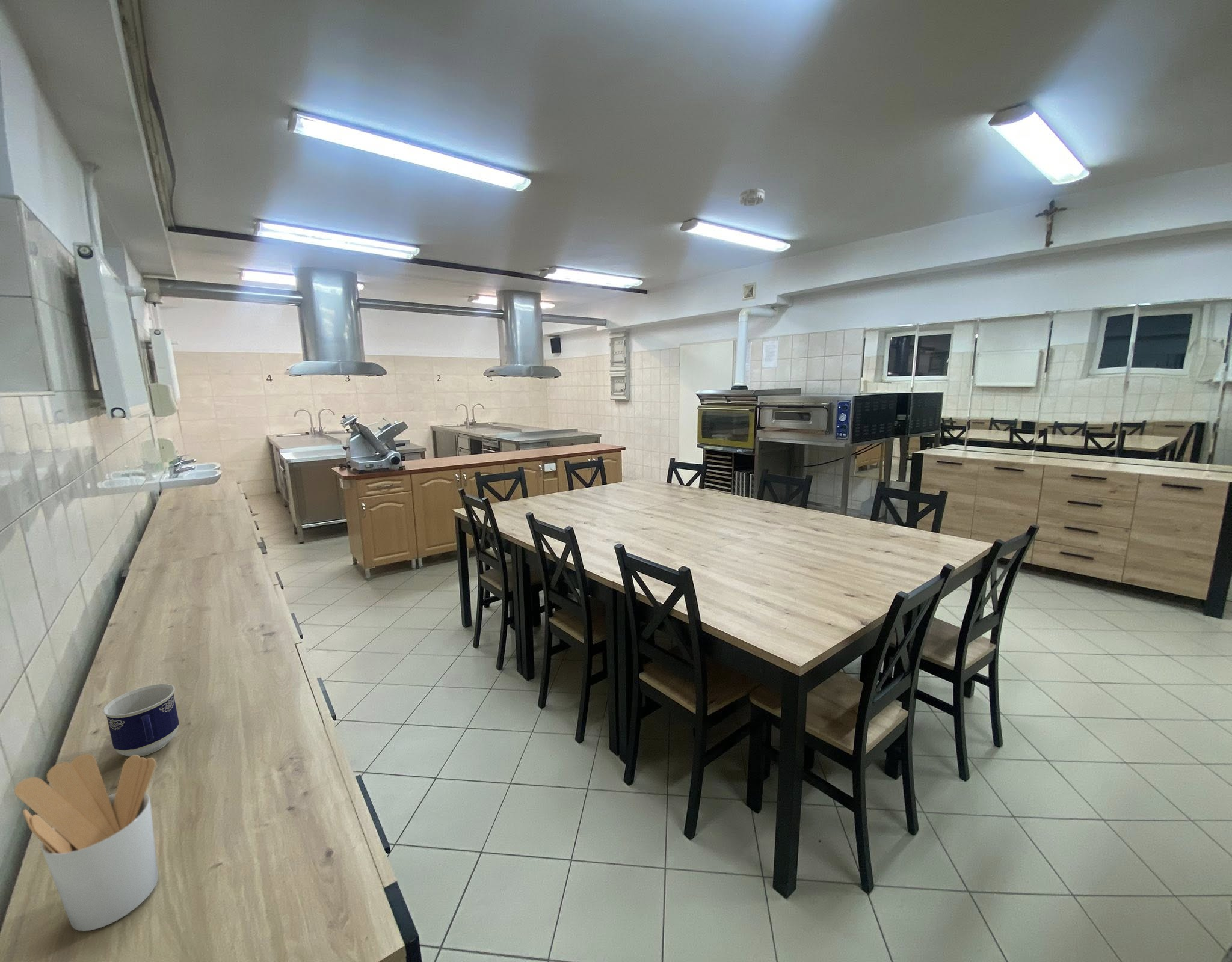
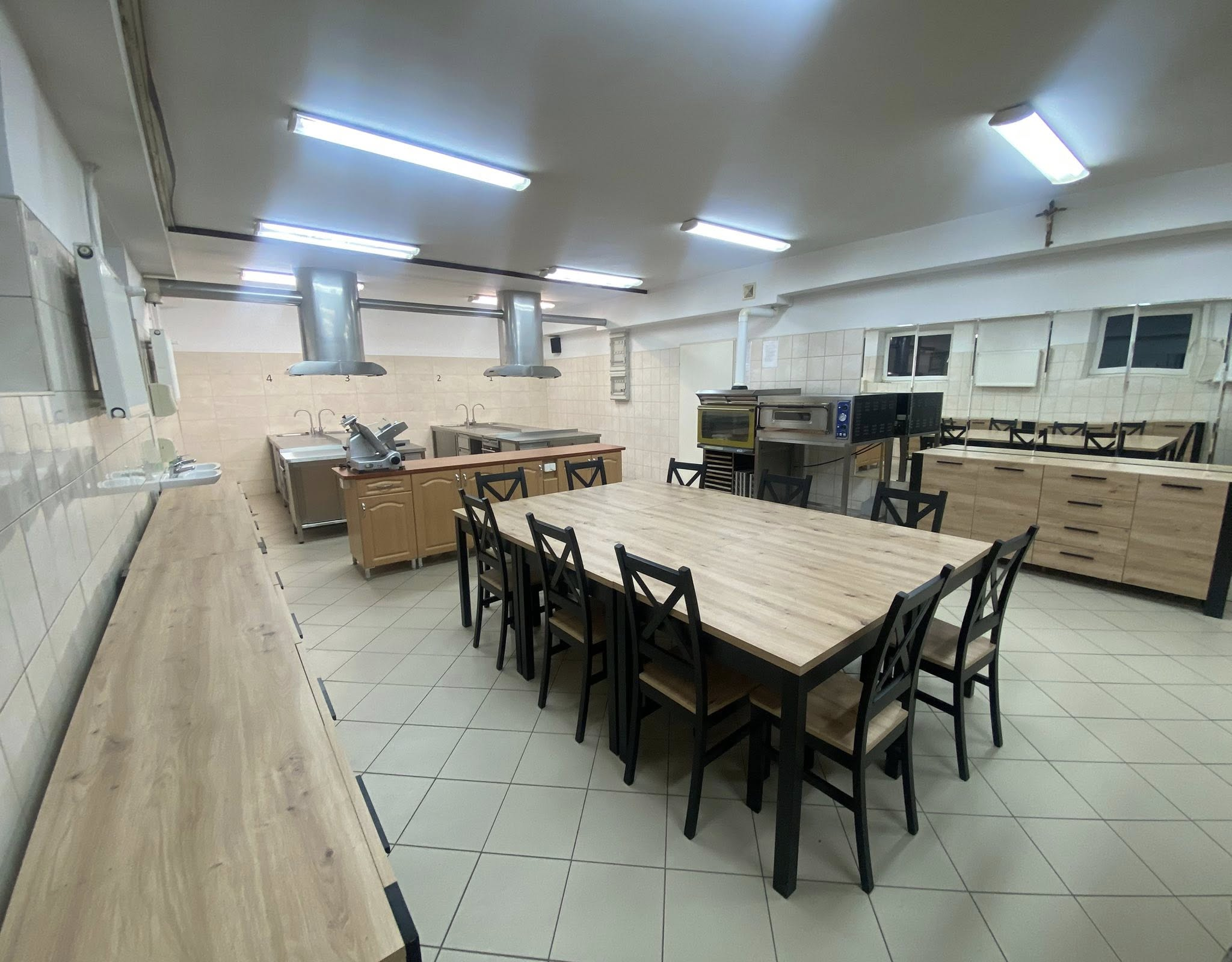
- cup [102,683,180,757]
- utensil holder [14,753,159,931]
- smoke detector [739,188,765,207]
